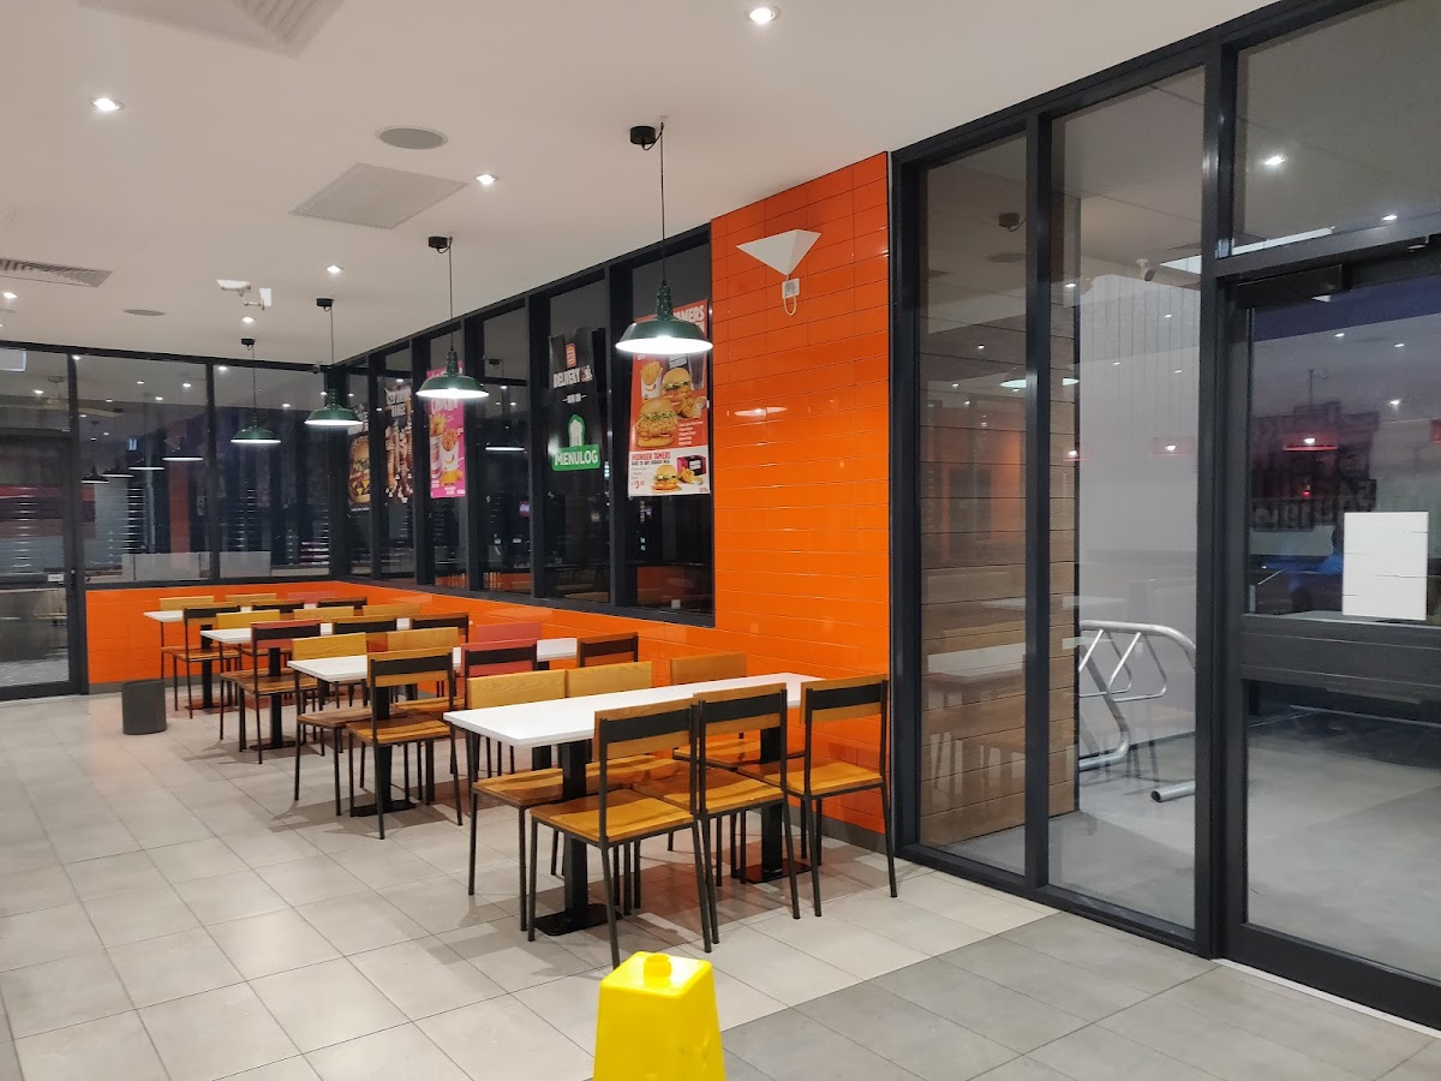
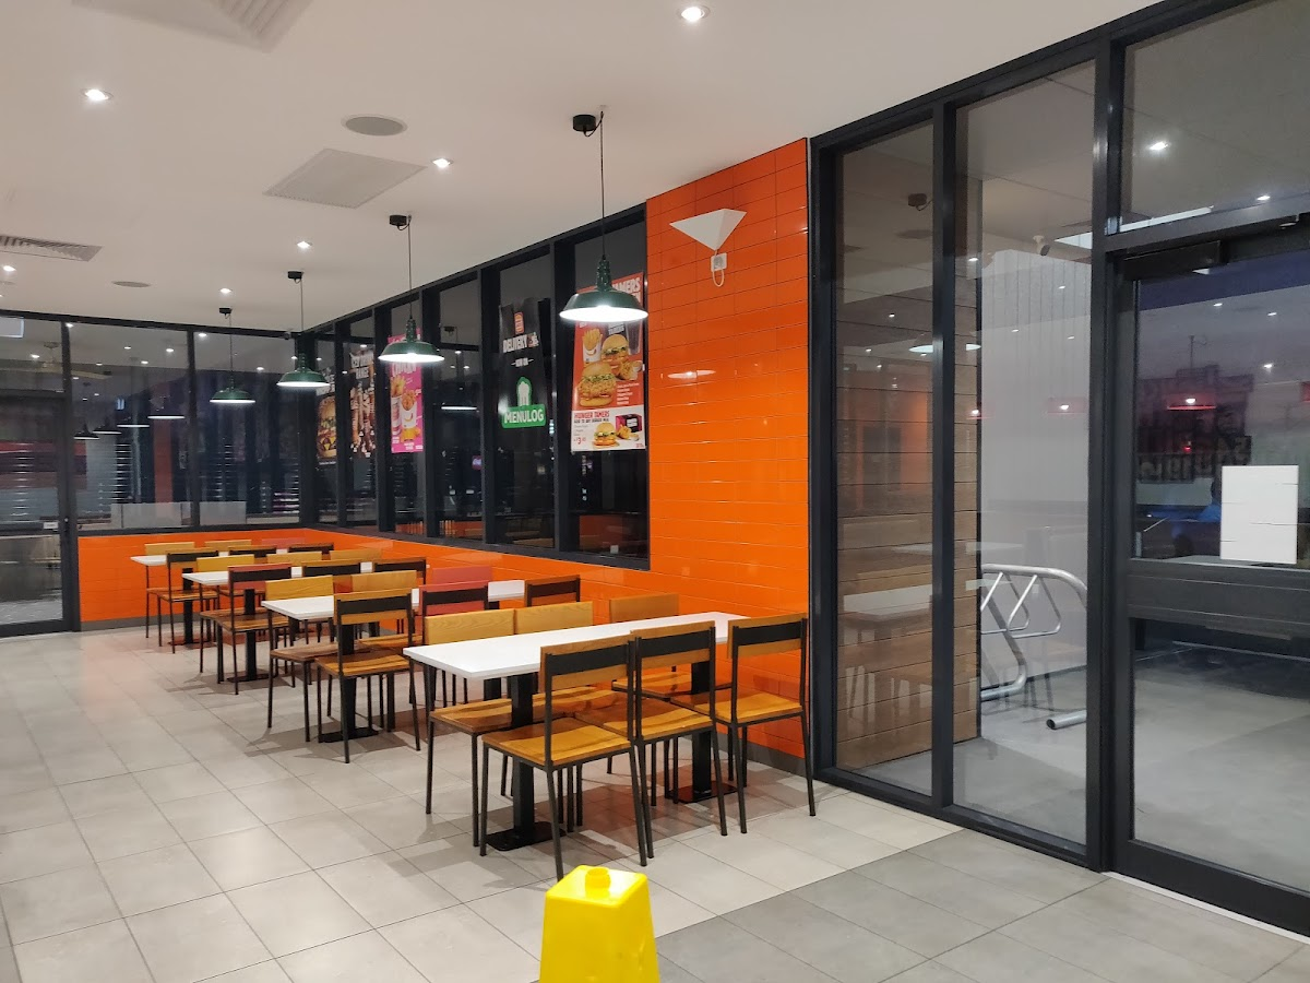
- security camera [216,279,273,312]
- trash can [120,679,168,735]
